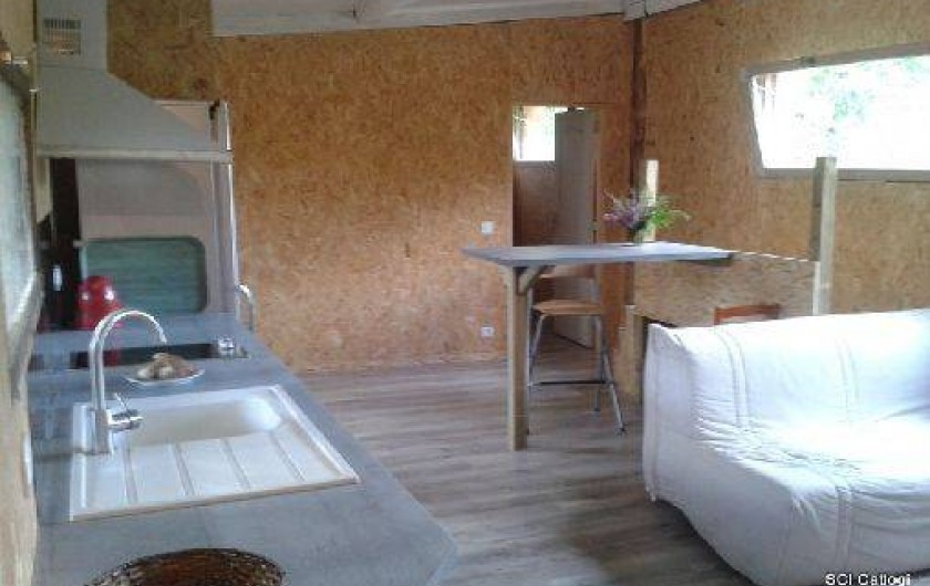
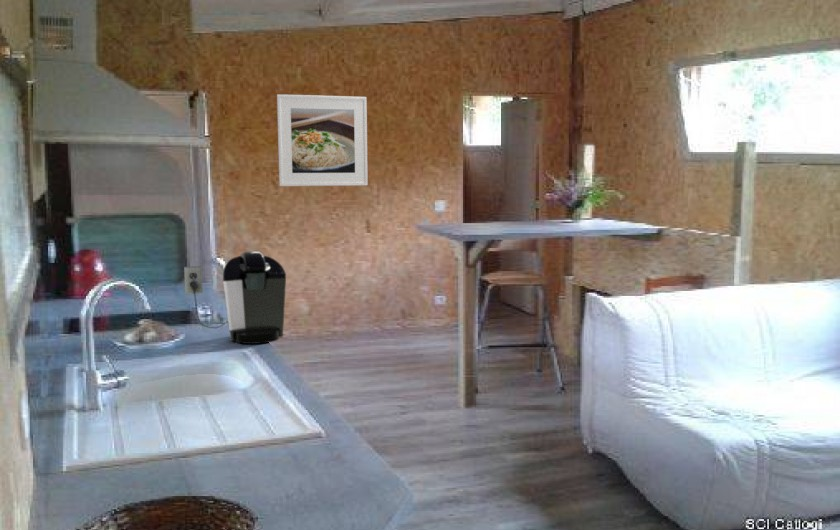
+ coffee maker [183,250,287,345]
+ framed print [276,93,369,187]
